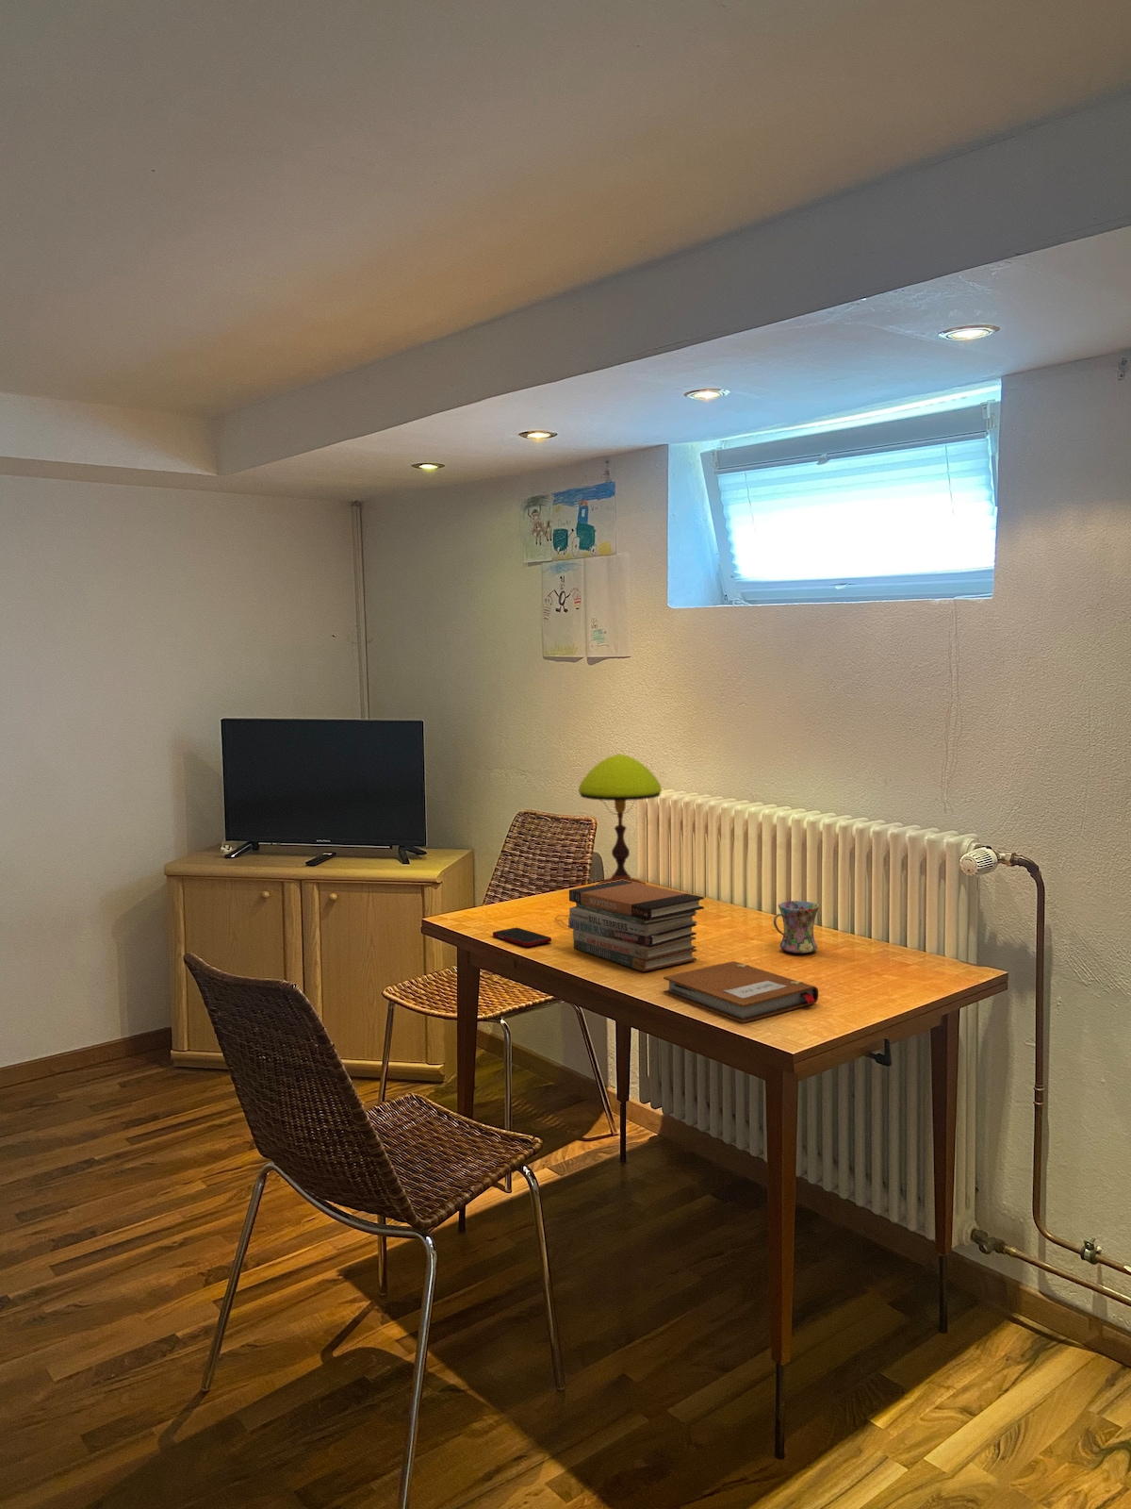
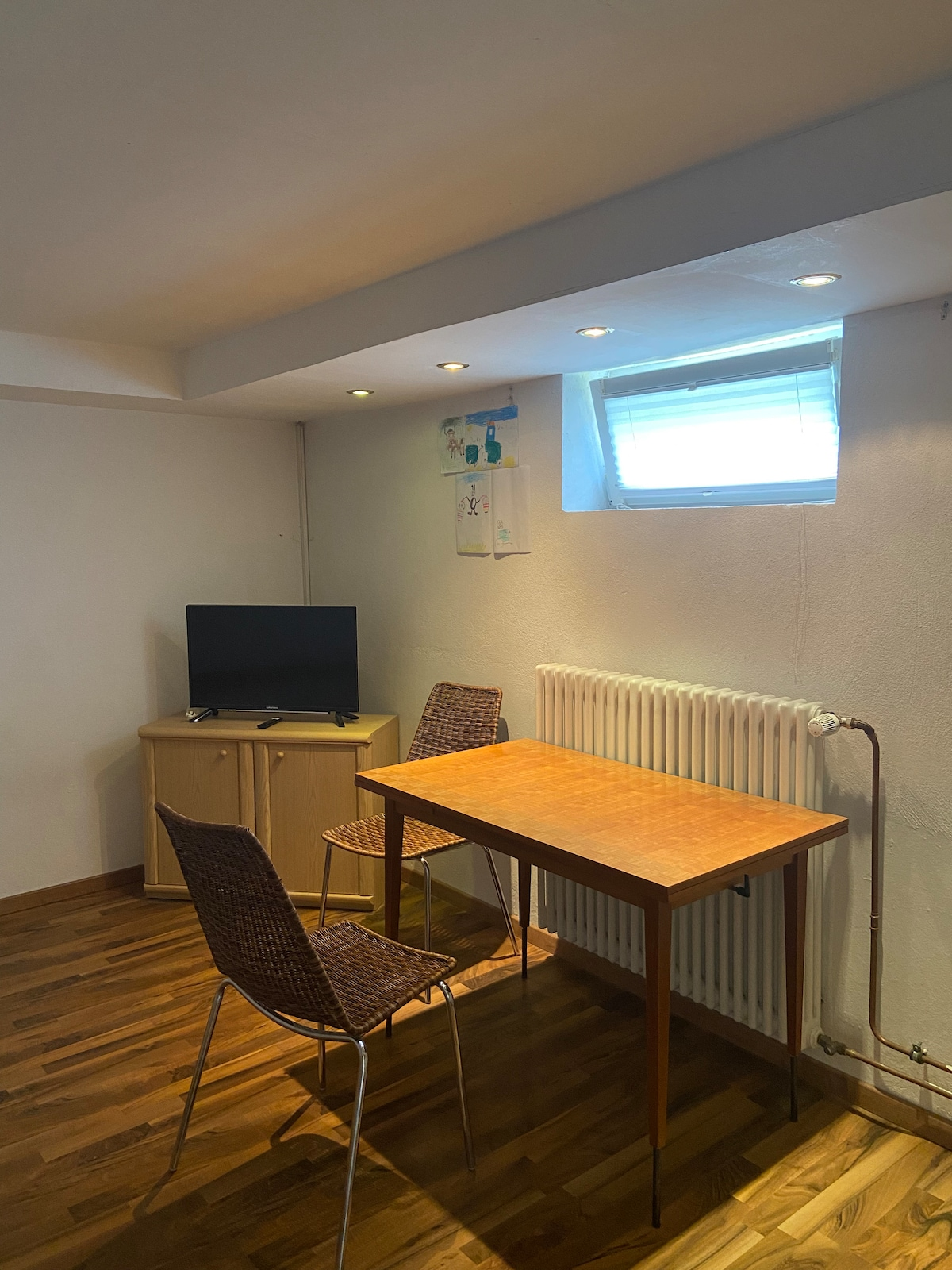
- cell phone [492,927,552,948]
- mug [773,899,820,954]
- book stack [568,880,704,972]
- table lamp [555,752,663,927]
- notebook [663,960,819,1024]
